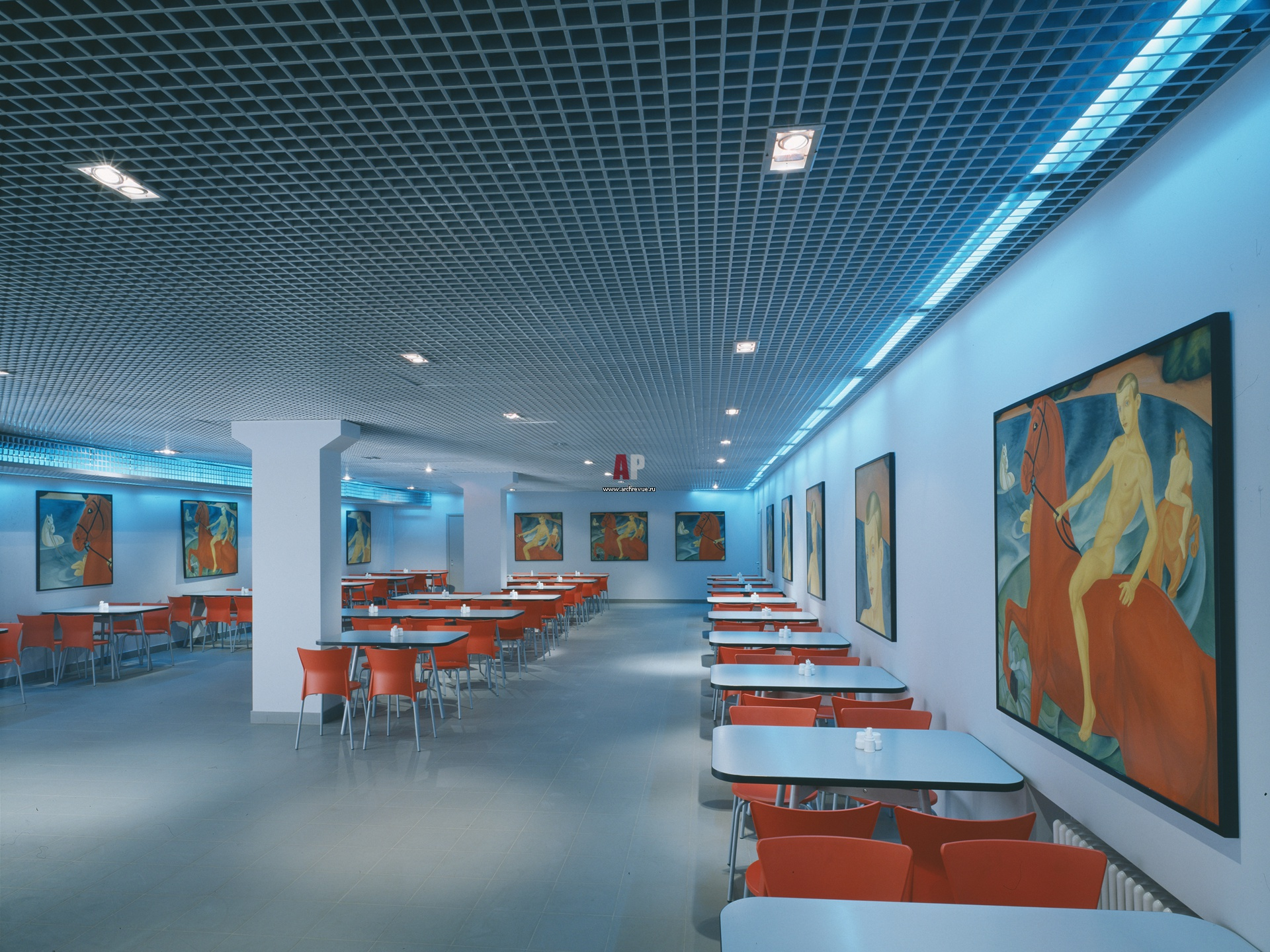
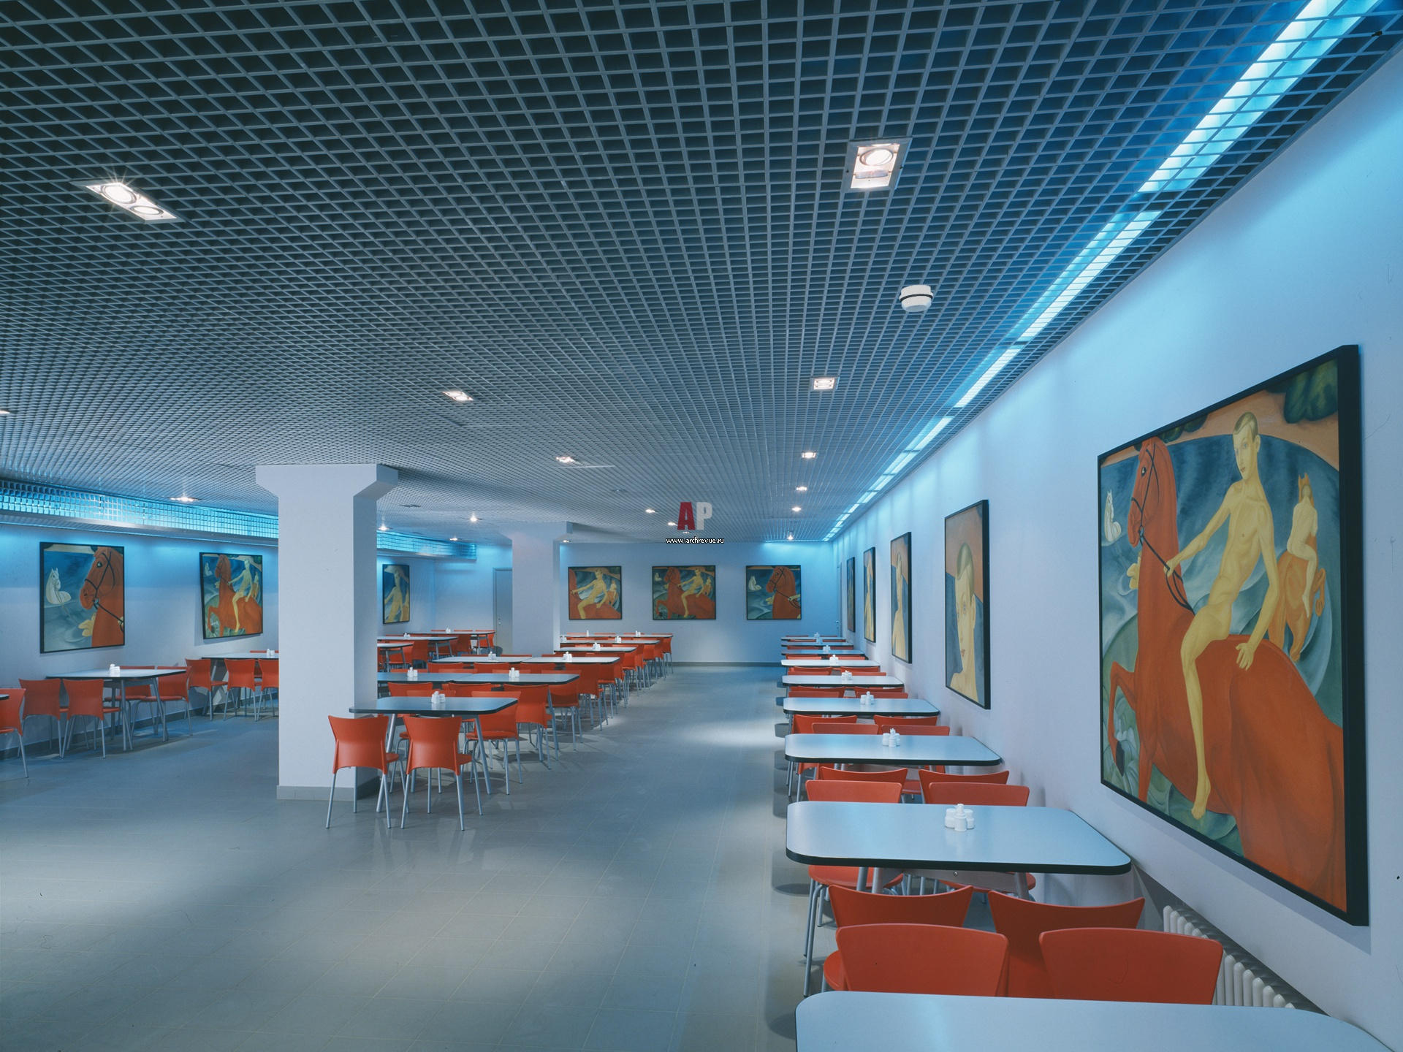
+ smoke detector [899,284,933,313]
